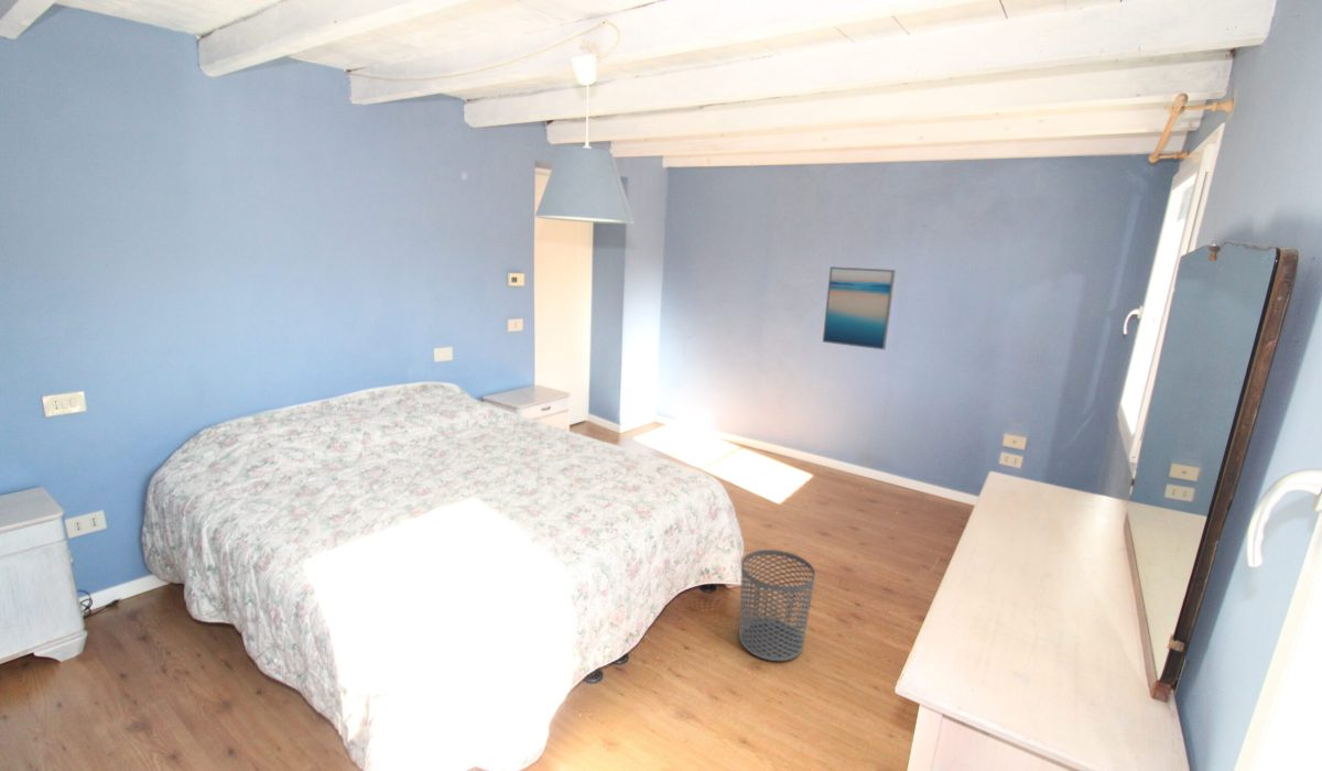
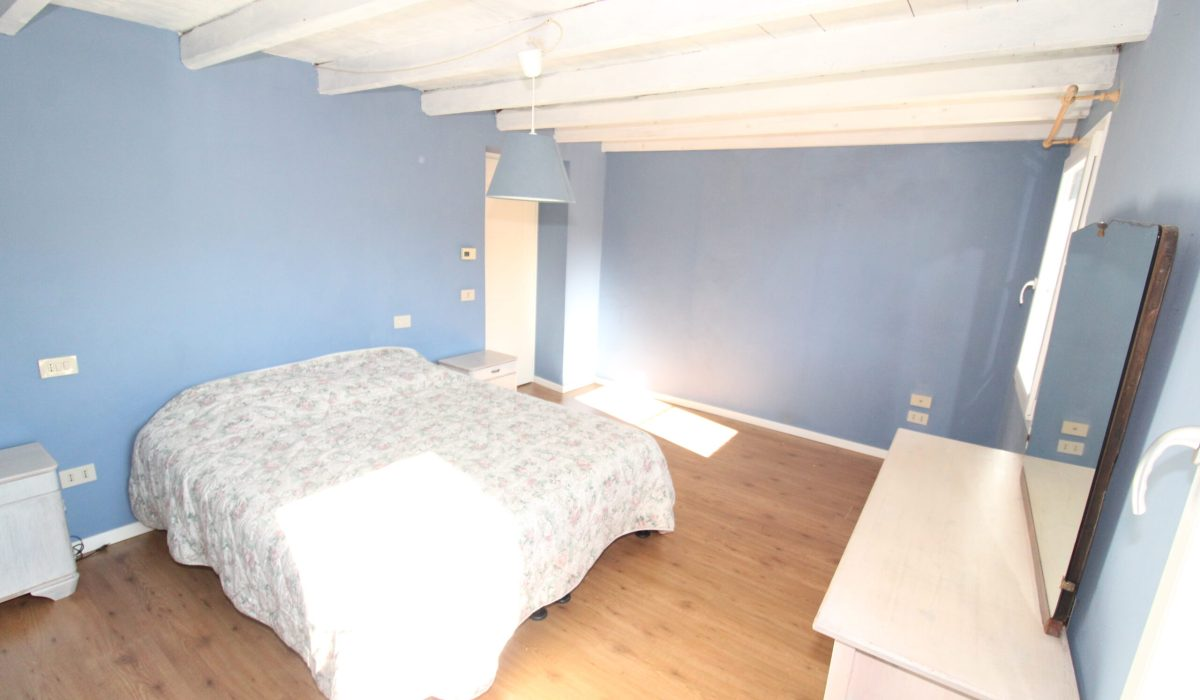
- wall art [822,265,897,350]
- waste bin [738,549,816,662]
